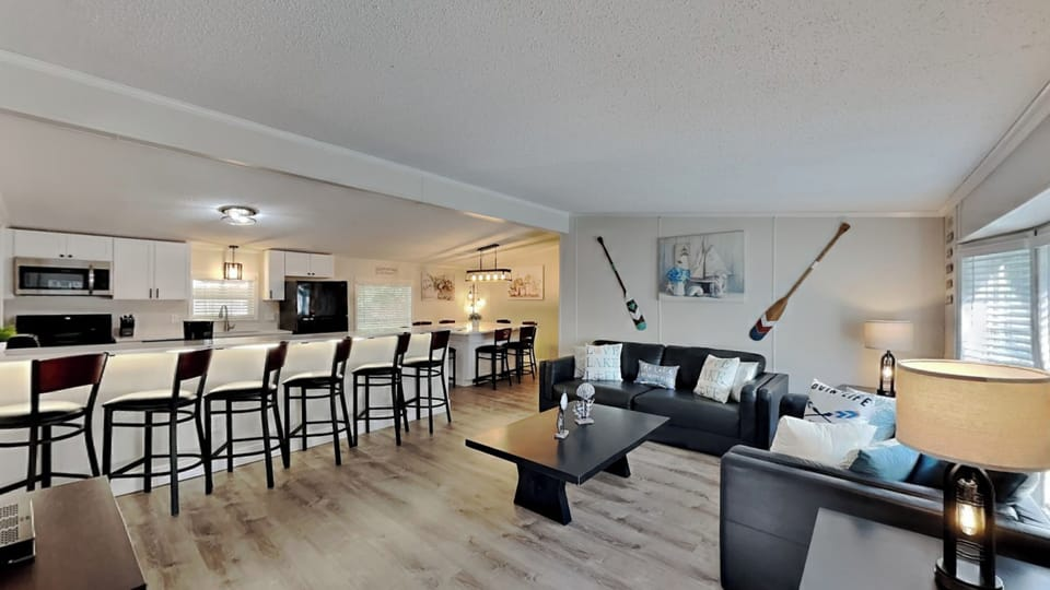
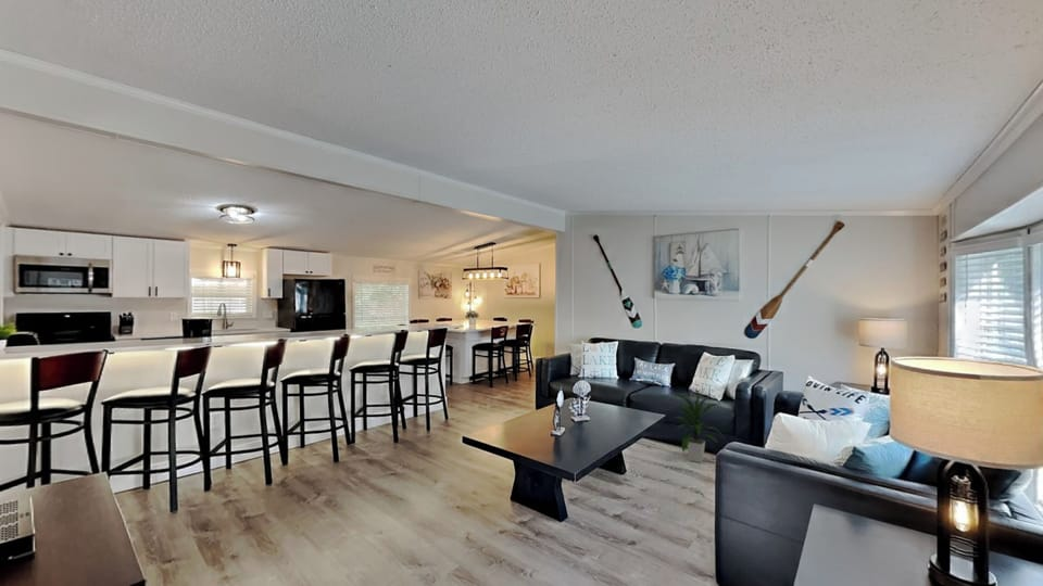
+ indoor plant [670,391,725,463]
